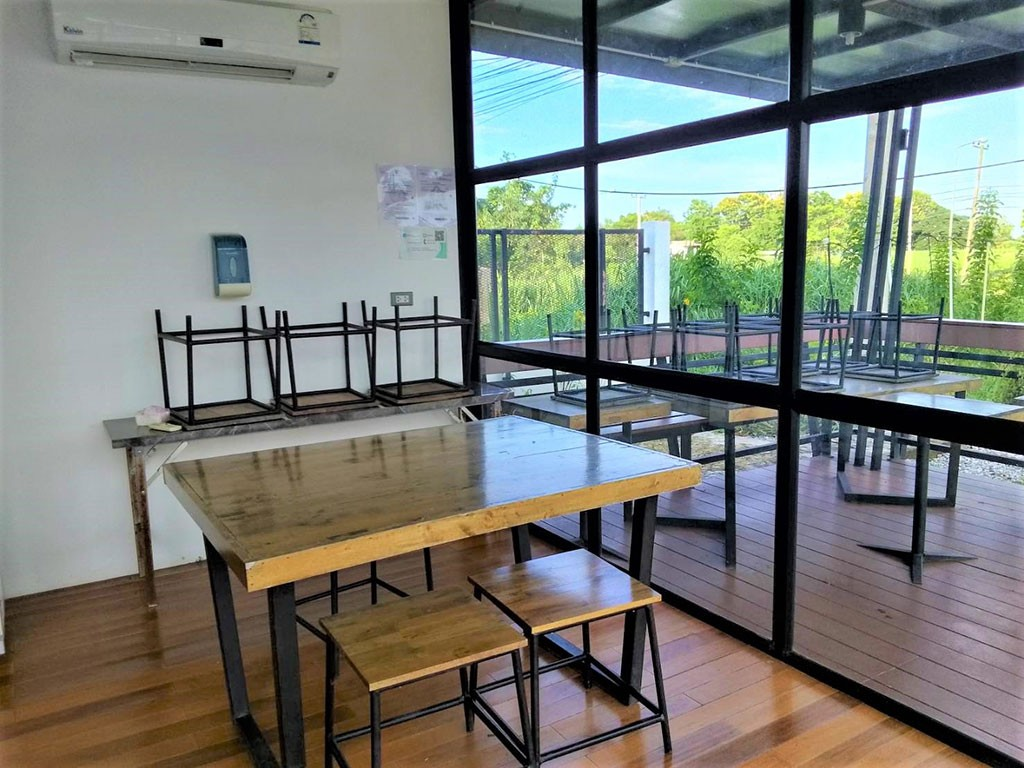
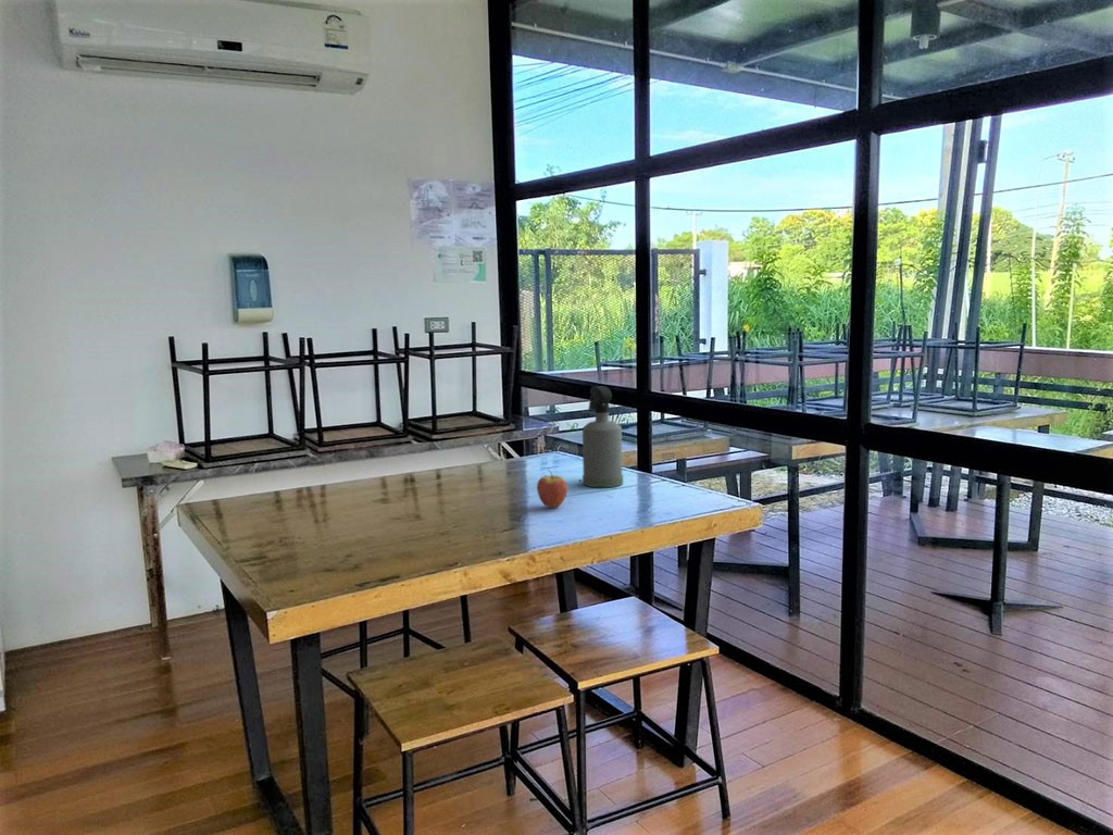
+ fruit [536,469,568,509]
+ spray bottle [581,385,624,488]
